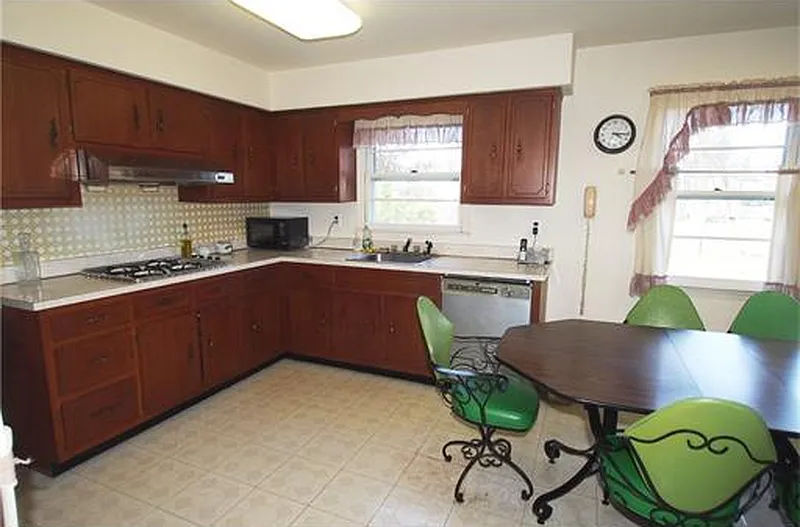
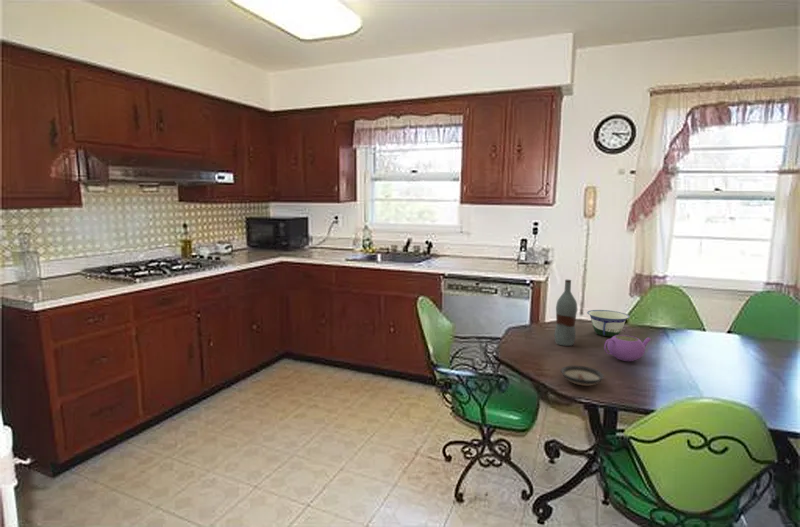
+ teapot [603,334,652,362]
+ bowl [586,309,630,337]
+ saucer [560,365,605,387]
+ bottle [554,279,578,347]
